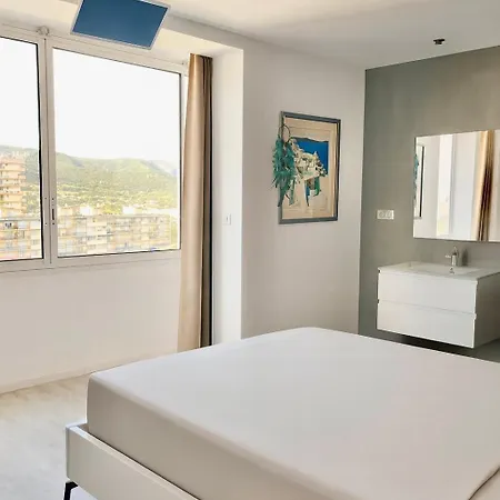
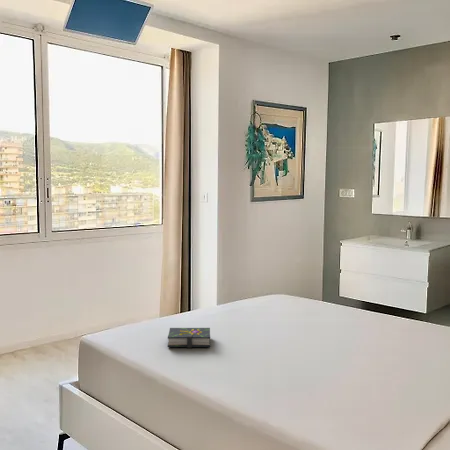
+ book [167,327,211,349]
